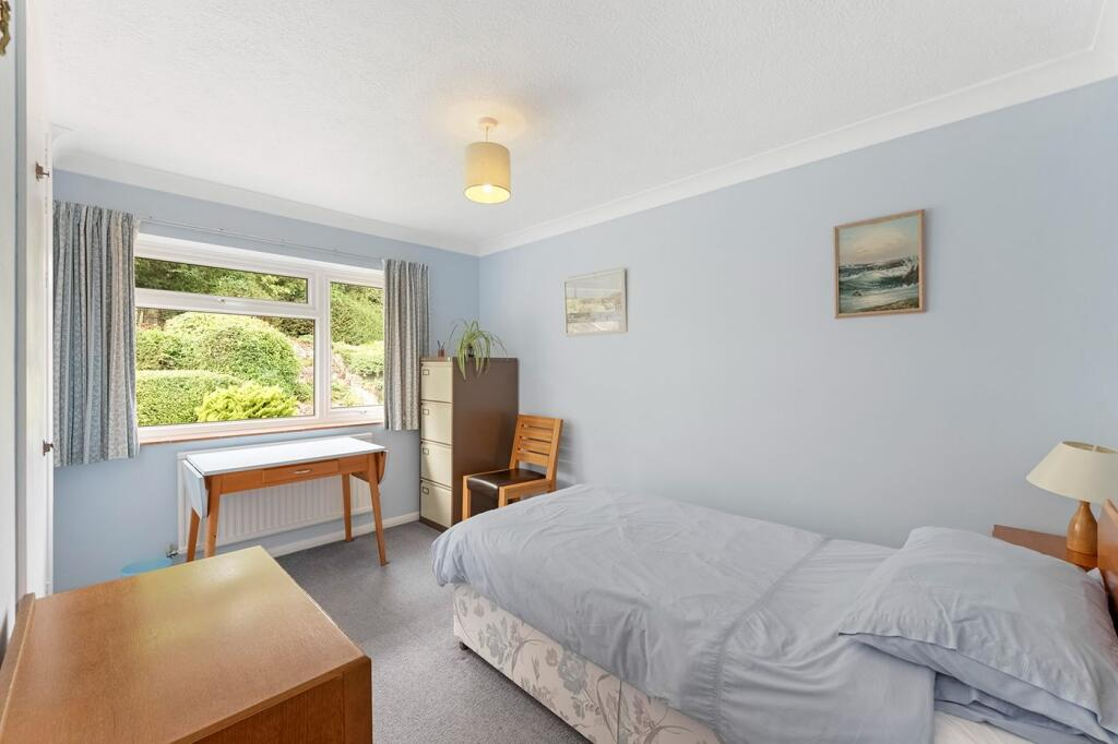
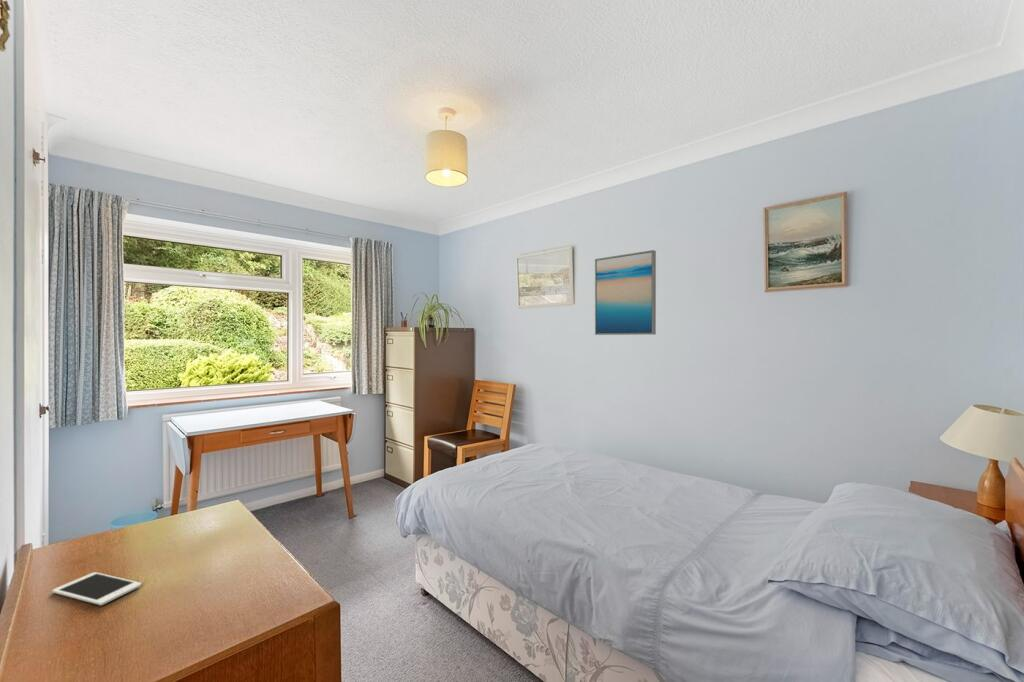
+ wall art [594,249,657,336]
+ cell phone [51,571,142,606]
